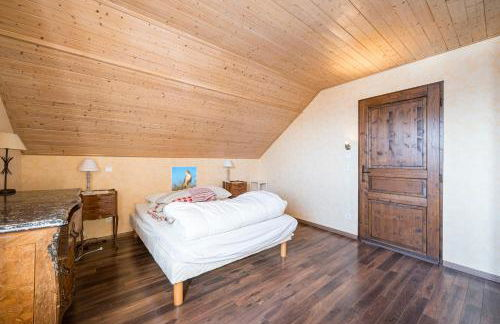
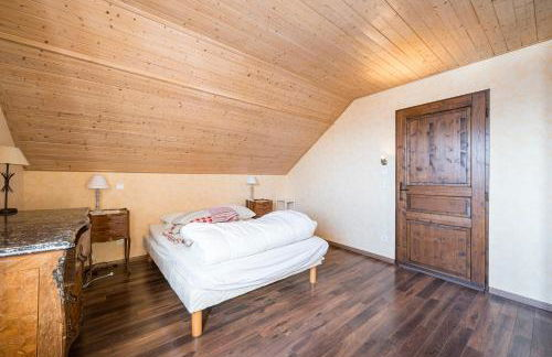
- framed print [170,165,198,192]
